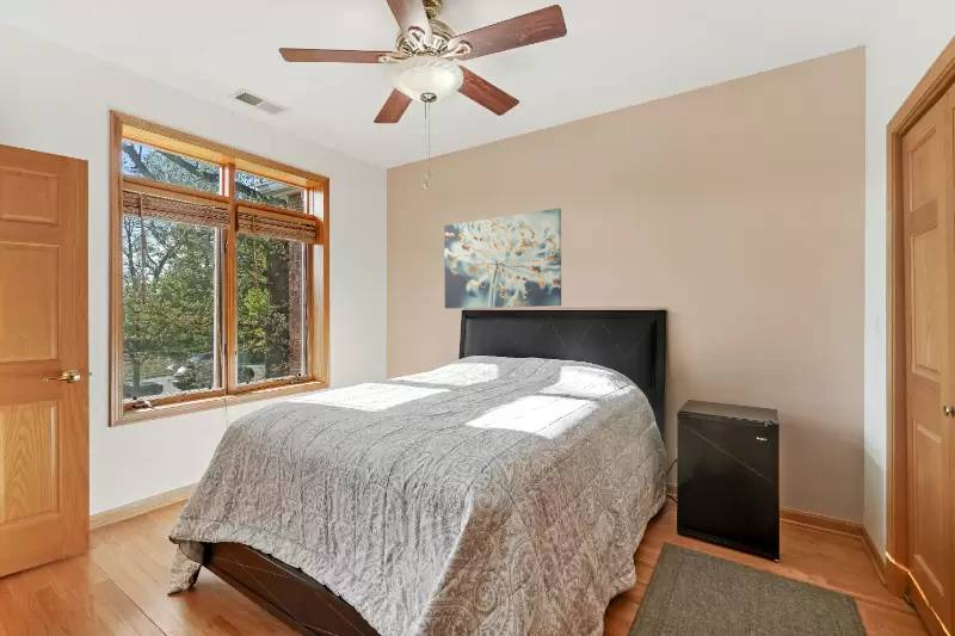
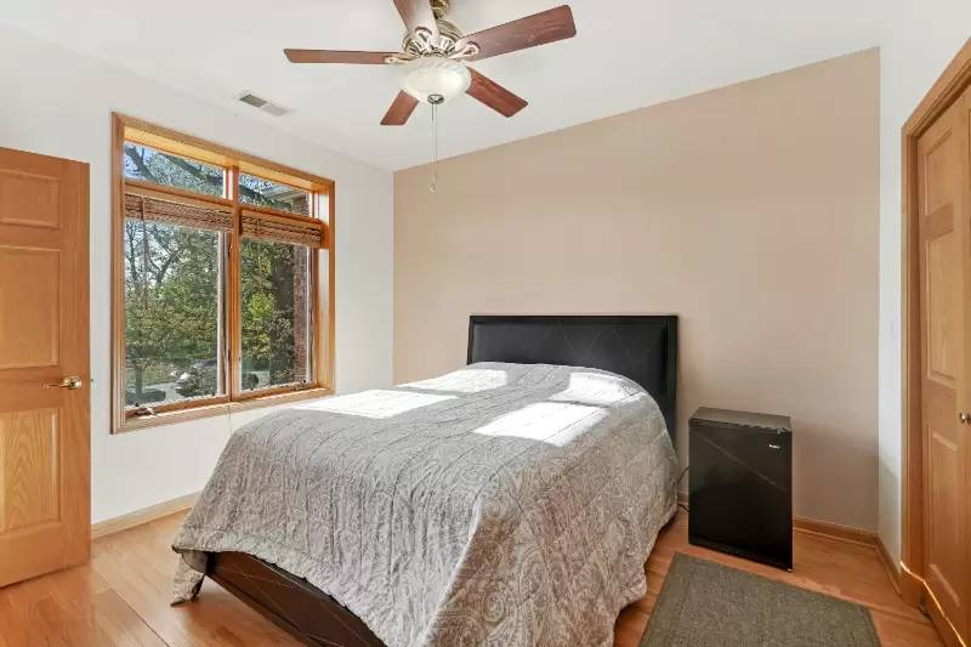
- wall art [443,208,562,309]
